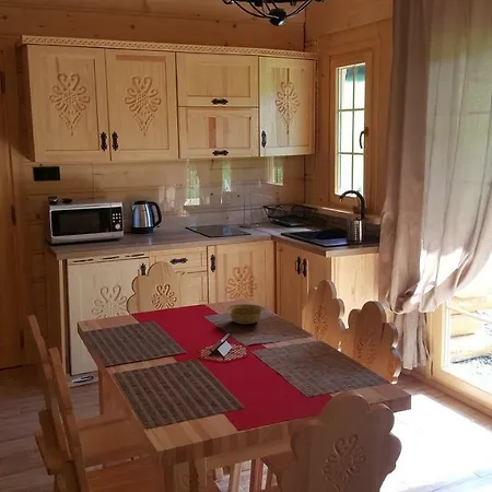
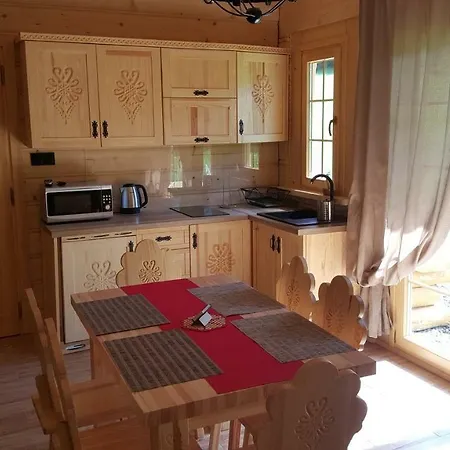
- bowl [224,303,267,325]
